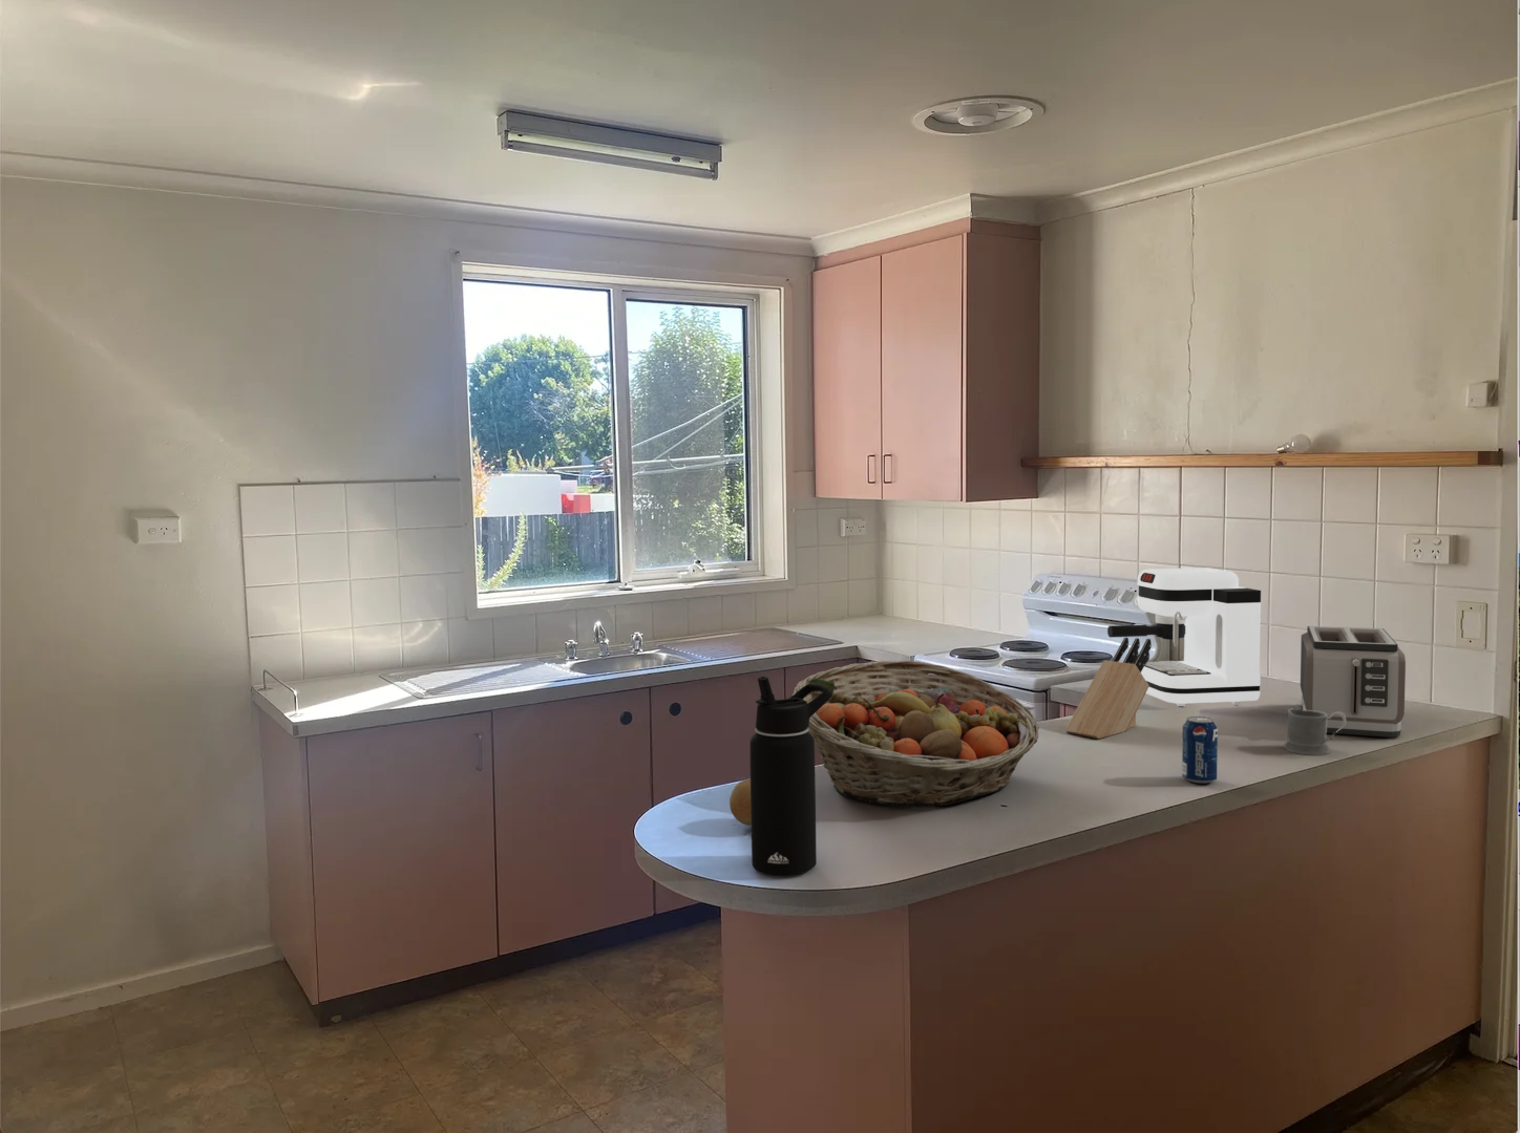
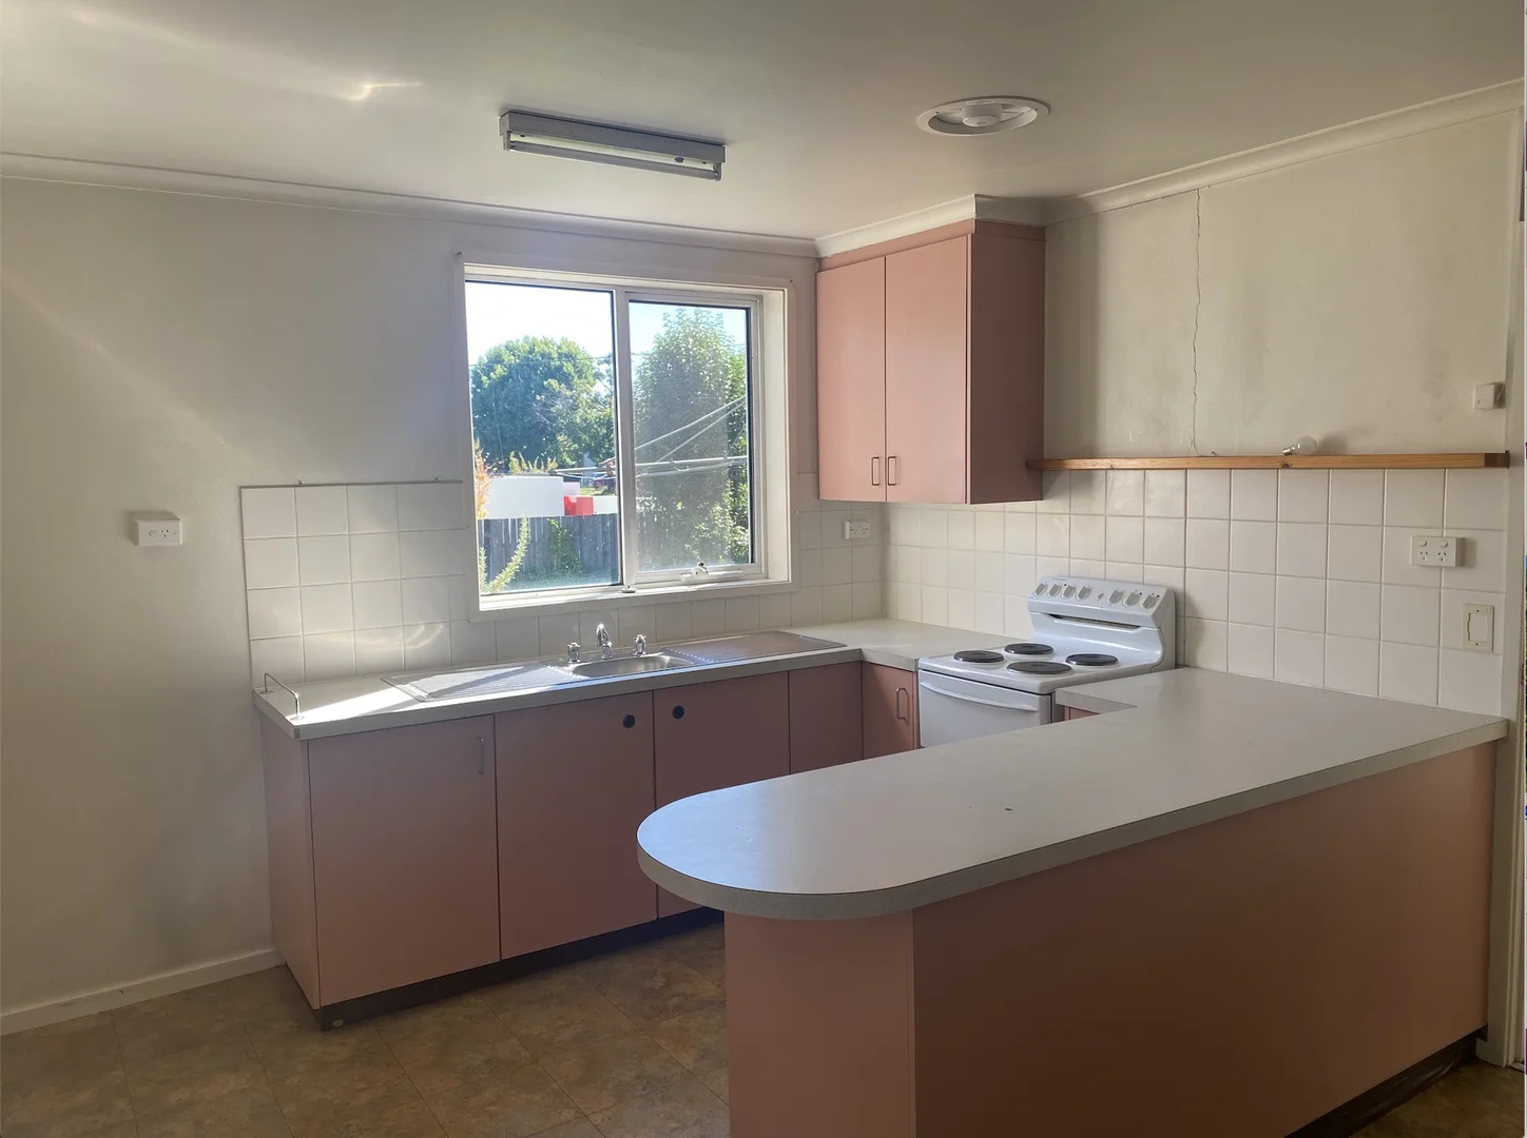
- fruit basket [792,659,1039,808]
- toaster [1300,625,1407,739]
- beverage can [1181,715,1219,784]
- coffee maker [1107,566,1262,707]
- fruit [728,777,751,827]
- mug [1283,707,1346,757]
- knife block [1064,637,1152,739]
- water bottle [749,676,832,877]
